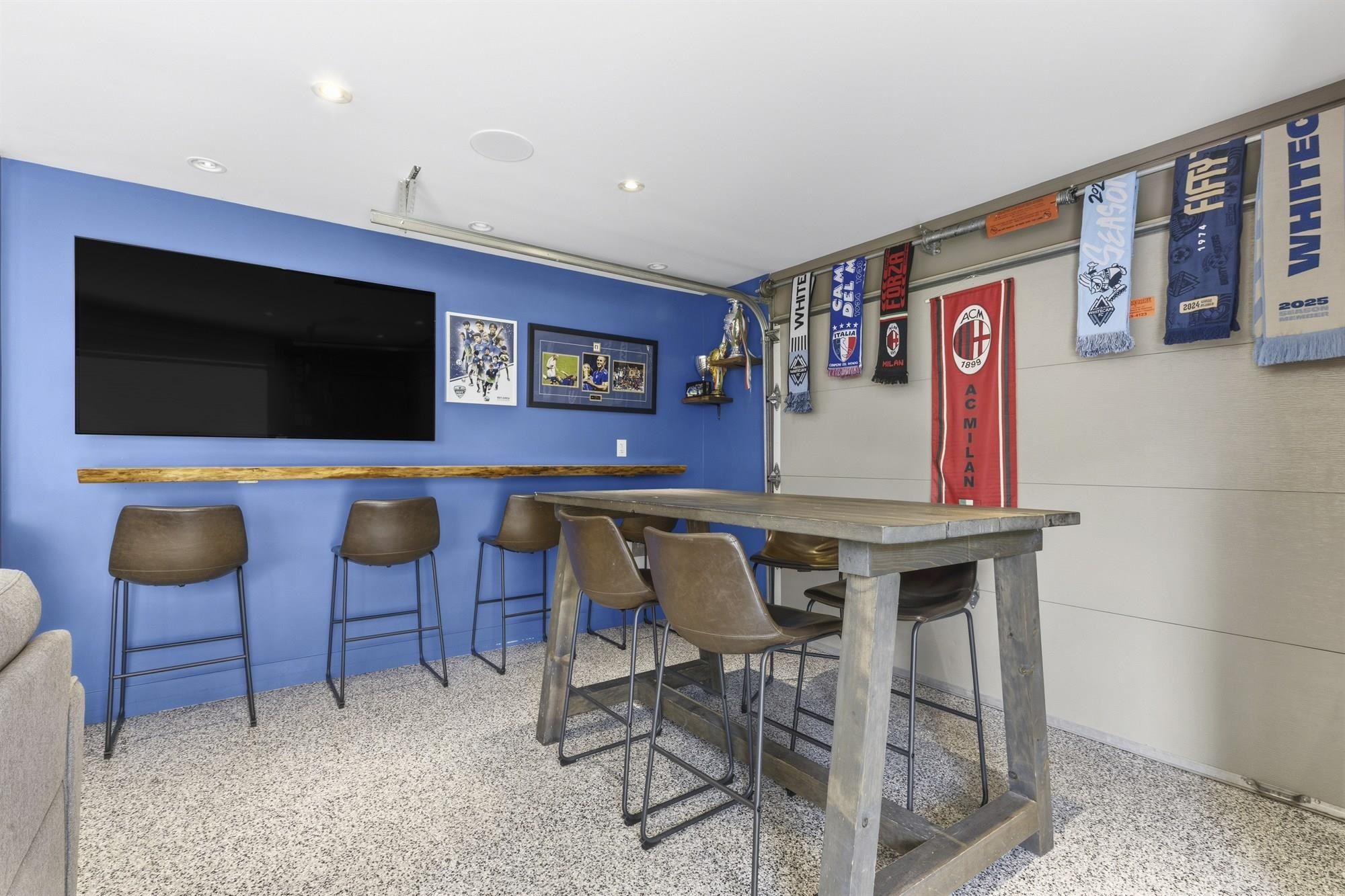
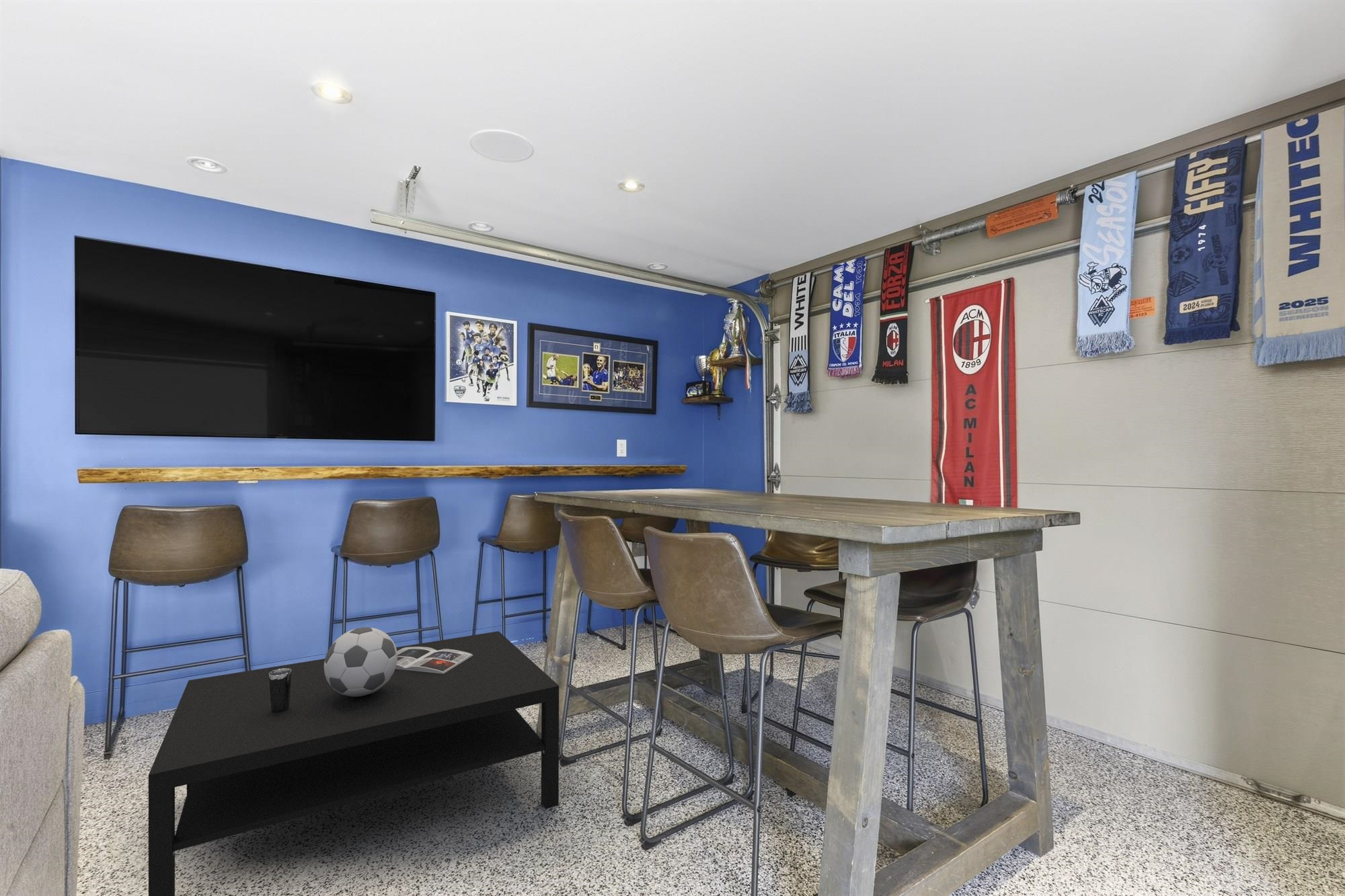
+ soccer ball [324,626,397,697]
+ coffee table [148,630,560,896]
+ magazine [395,647,473,674]
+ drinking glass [269,668,292,712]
